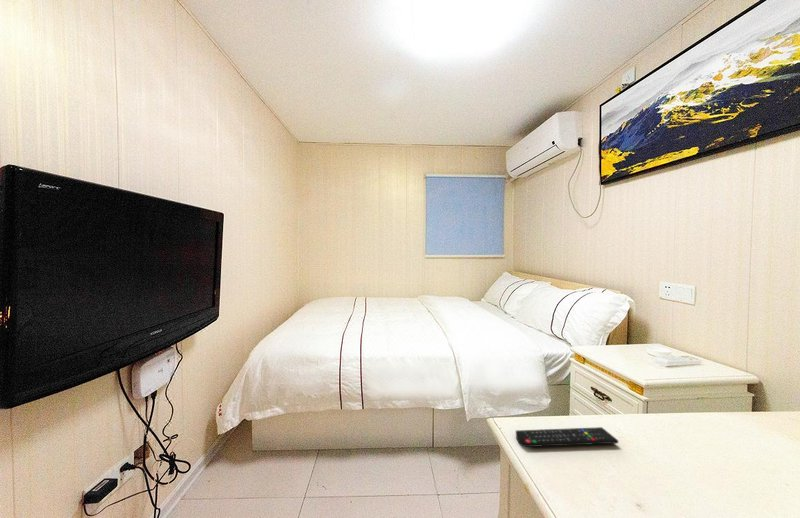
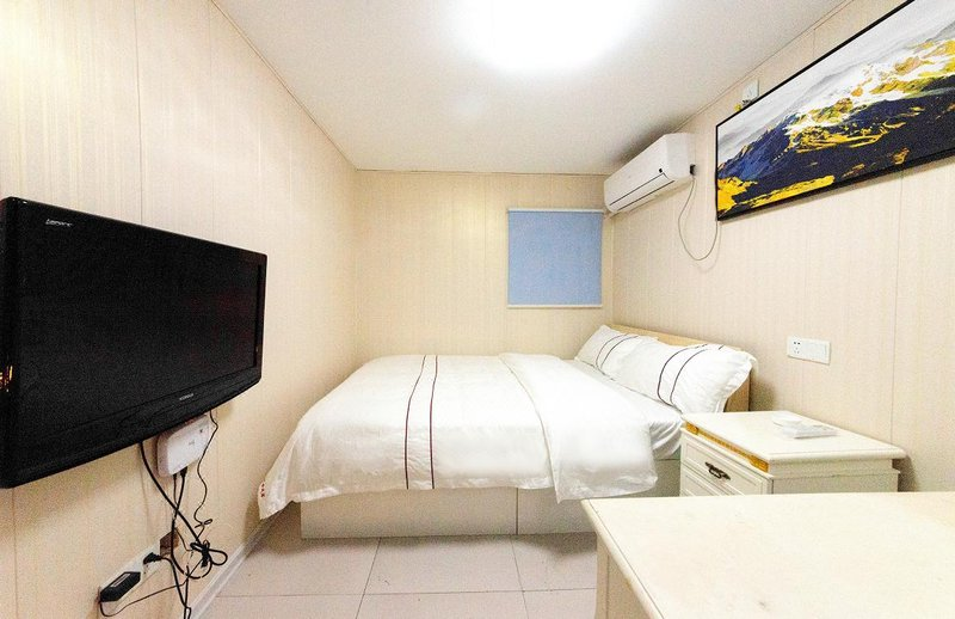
- remote control [515,426,619,448]
